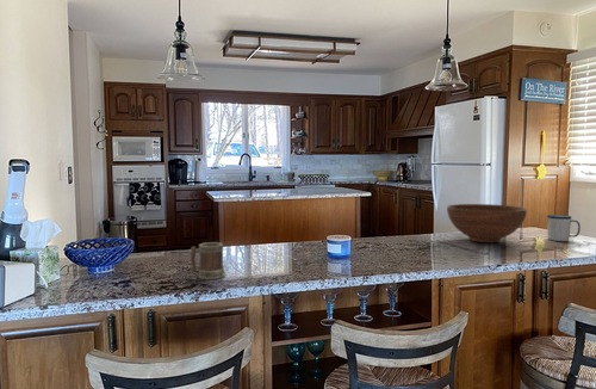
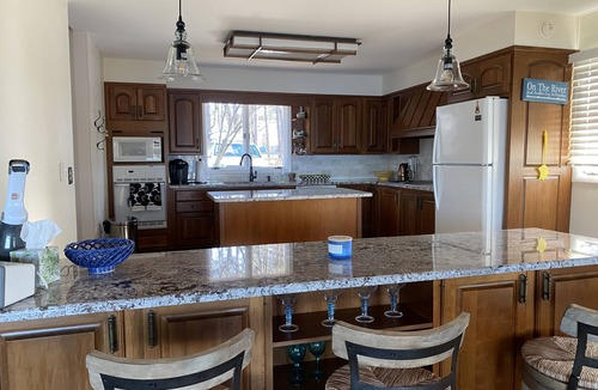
- mug [190,241,226,280]
- fruit bowl [446,203,528,243]
- mug [546,214,582,242]
